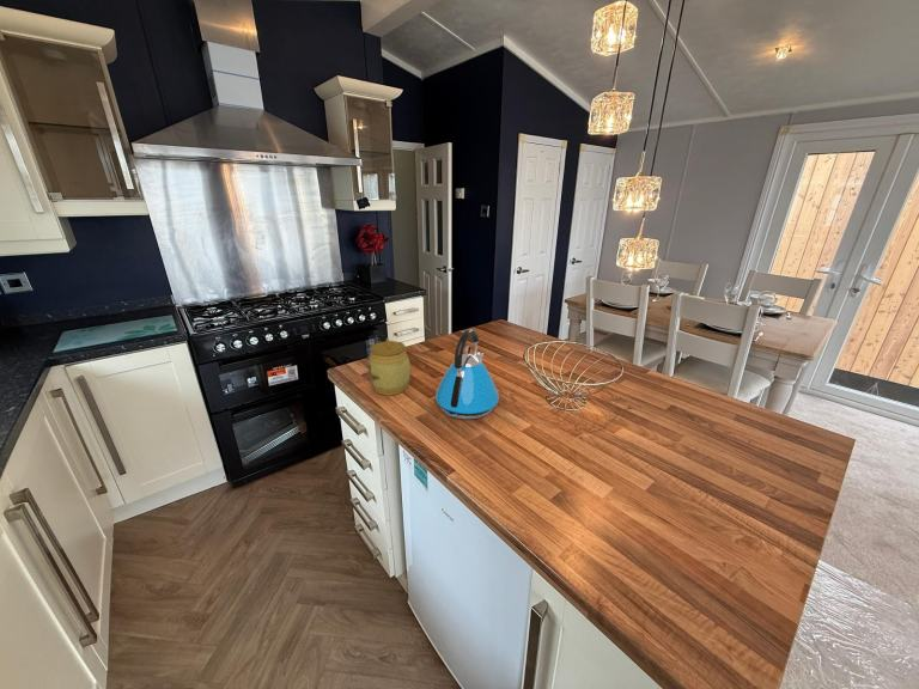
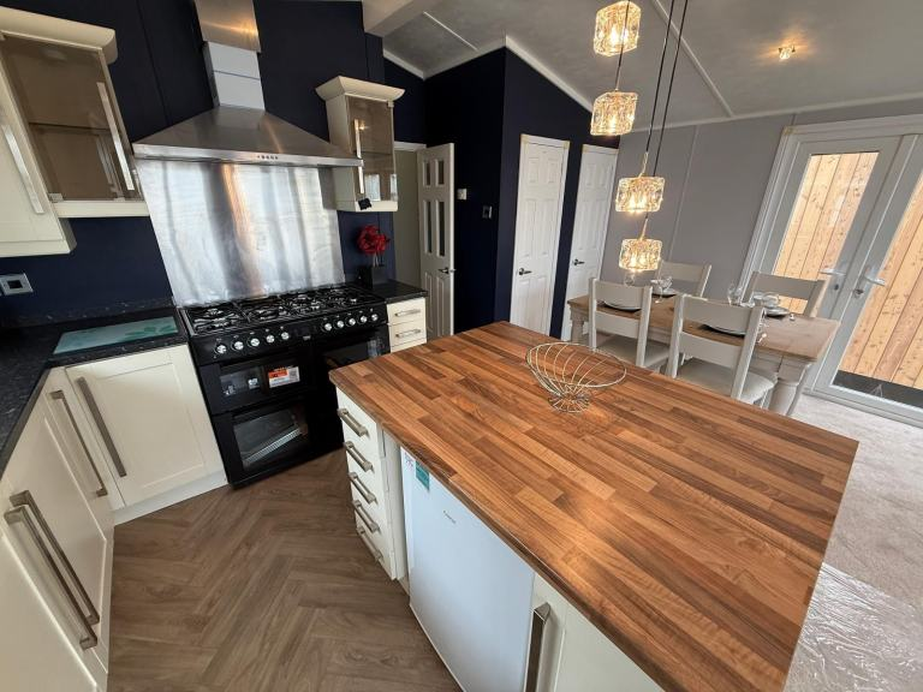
- kettle [434,328,500,420]
- jar [367,337,412,396]
